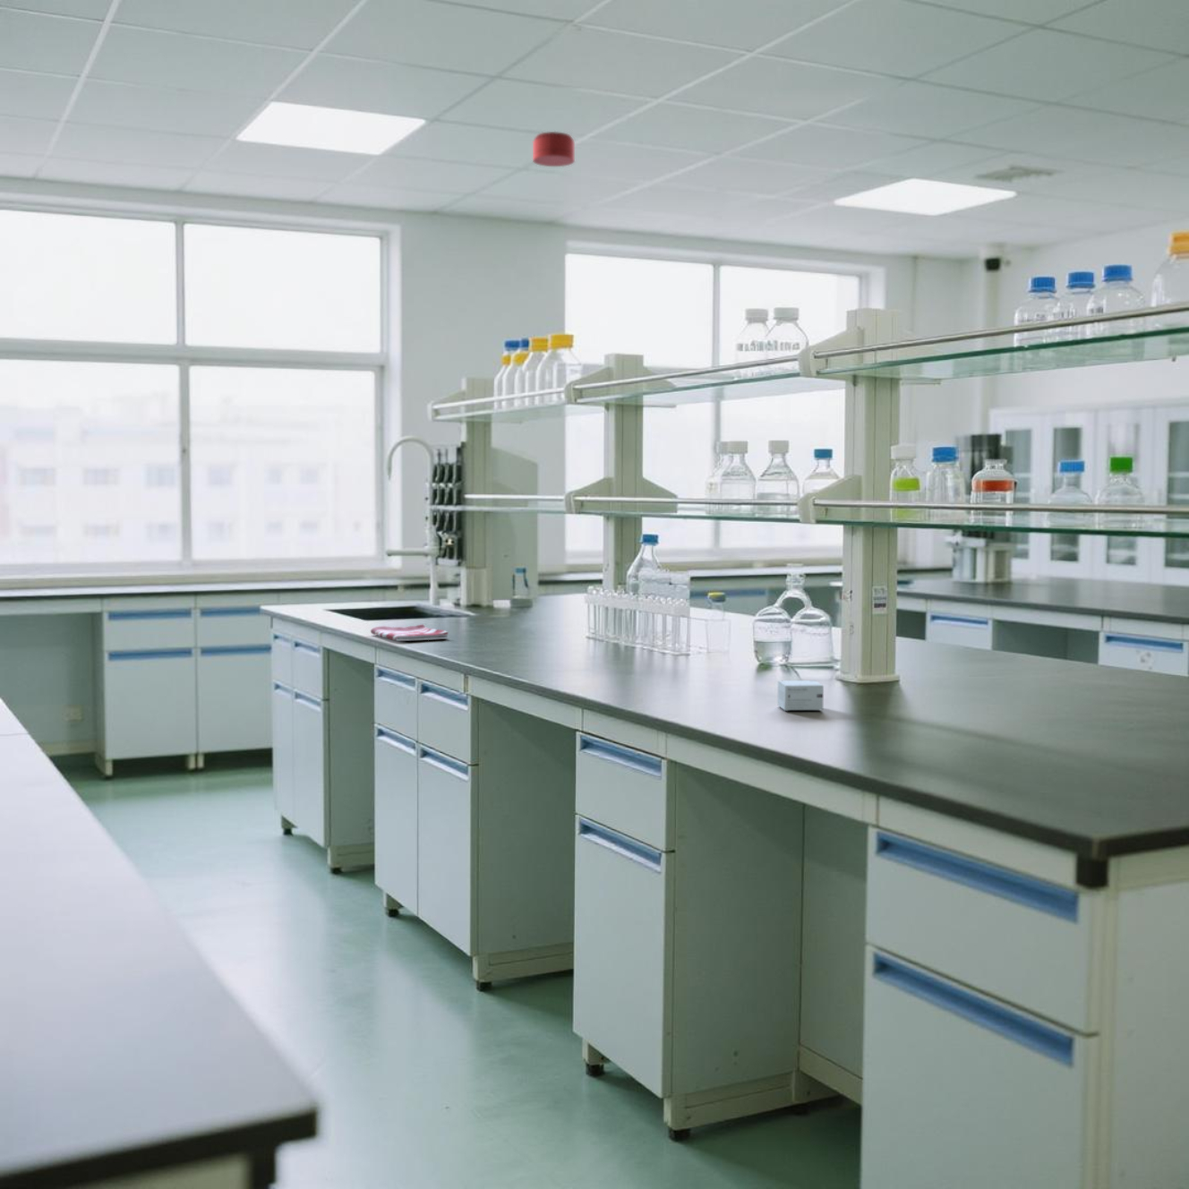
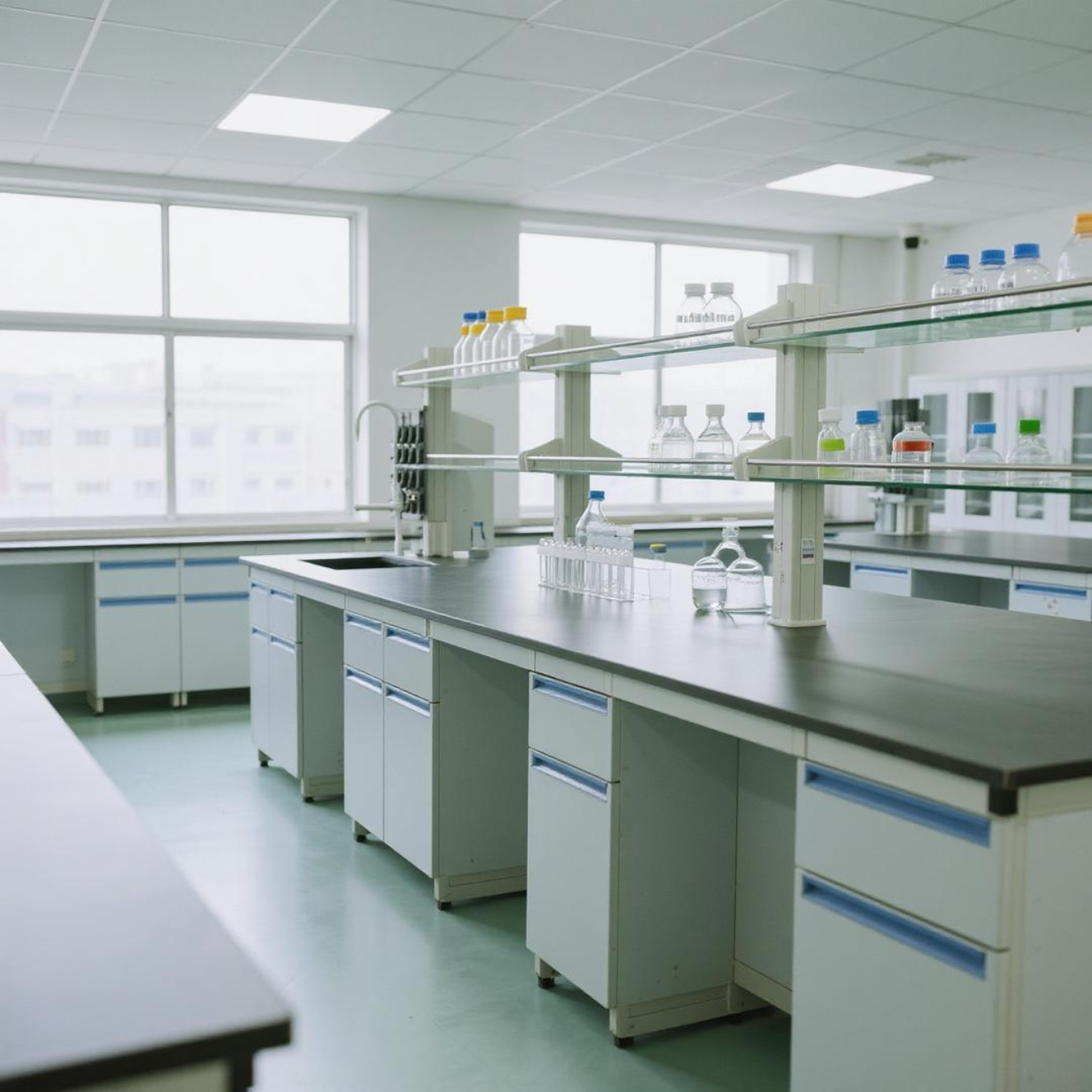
- dish towel [370,623,450,642]
- smoke detector [531,131,576,168]
- small box [776,679,824,712]
